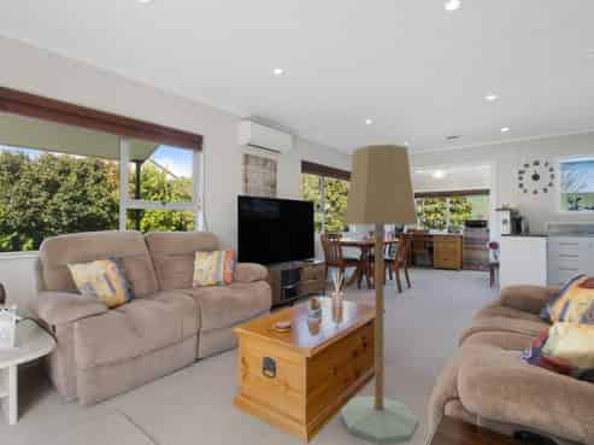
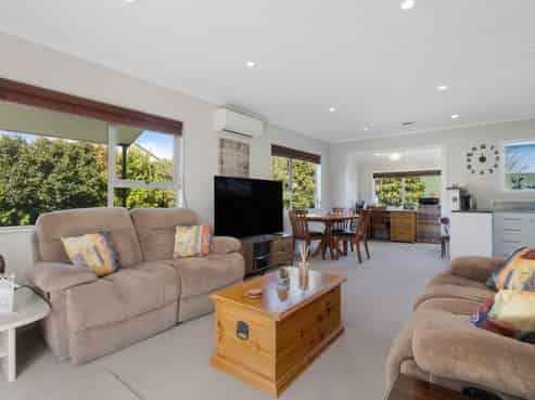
- floor lamp [340,144,420,445]
